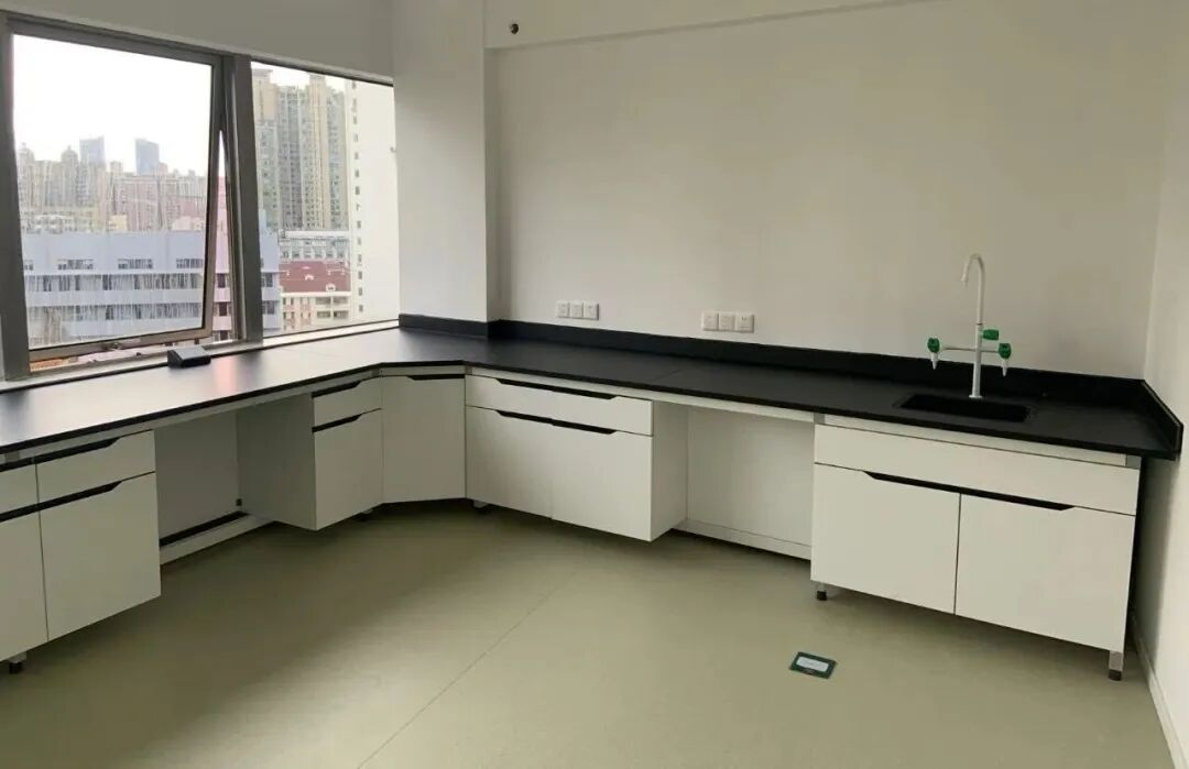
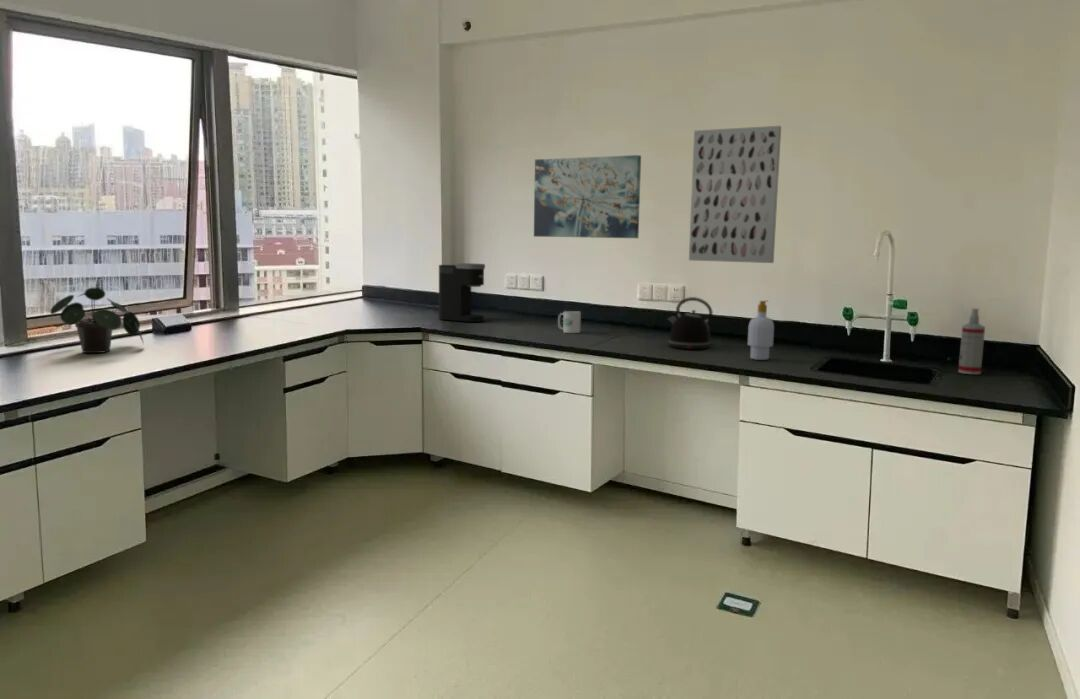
+ spray bottle [957,307,986,375]
+ mug [557,310,582,334]
+ wall art [688,125,782,264]
+ kettle [666,296,714,350]
+ potted plant [49,287,145,354]
+ soap bottle [747,300,775,361]
+ wall art [533,154,642,239]
+ coffee maker [438,262,486,323]
